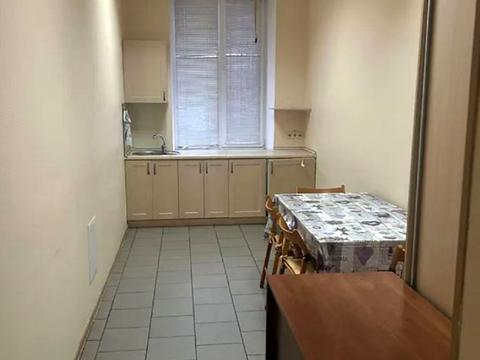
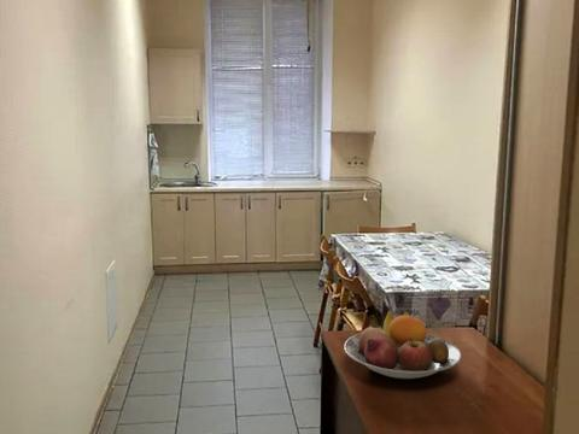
+ fruit bowl [343,309,463,380]
